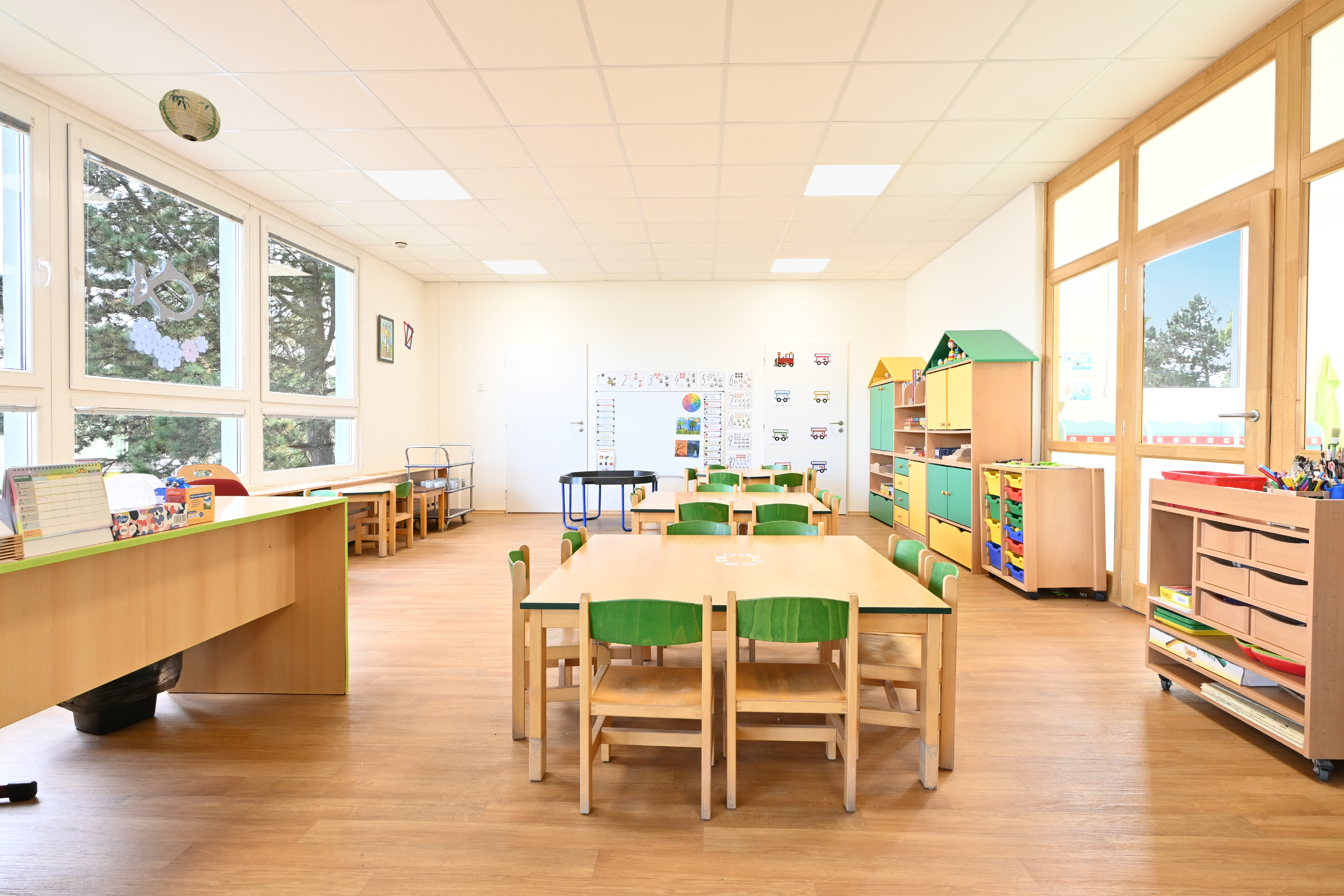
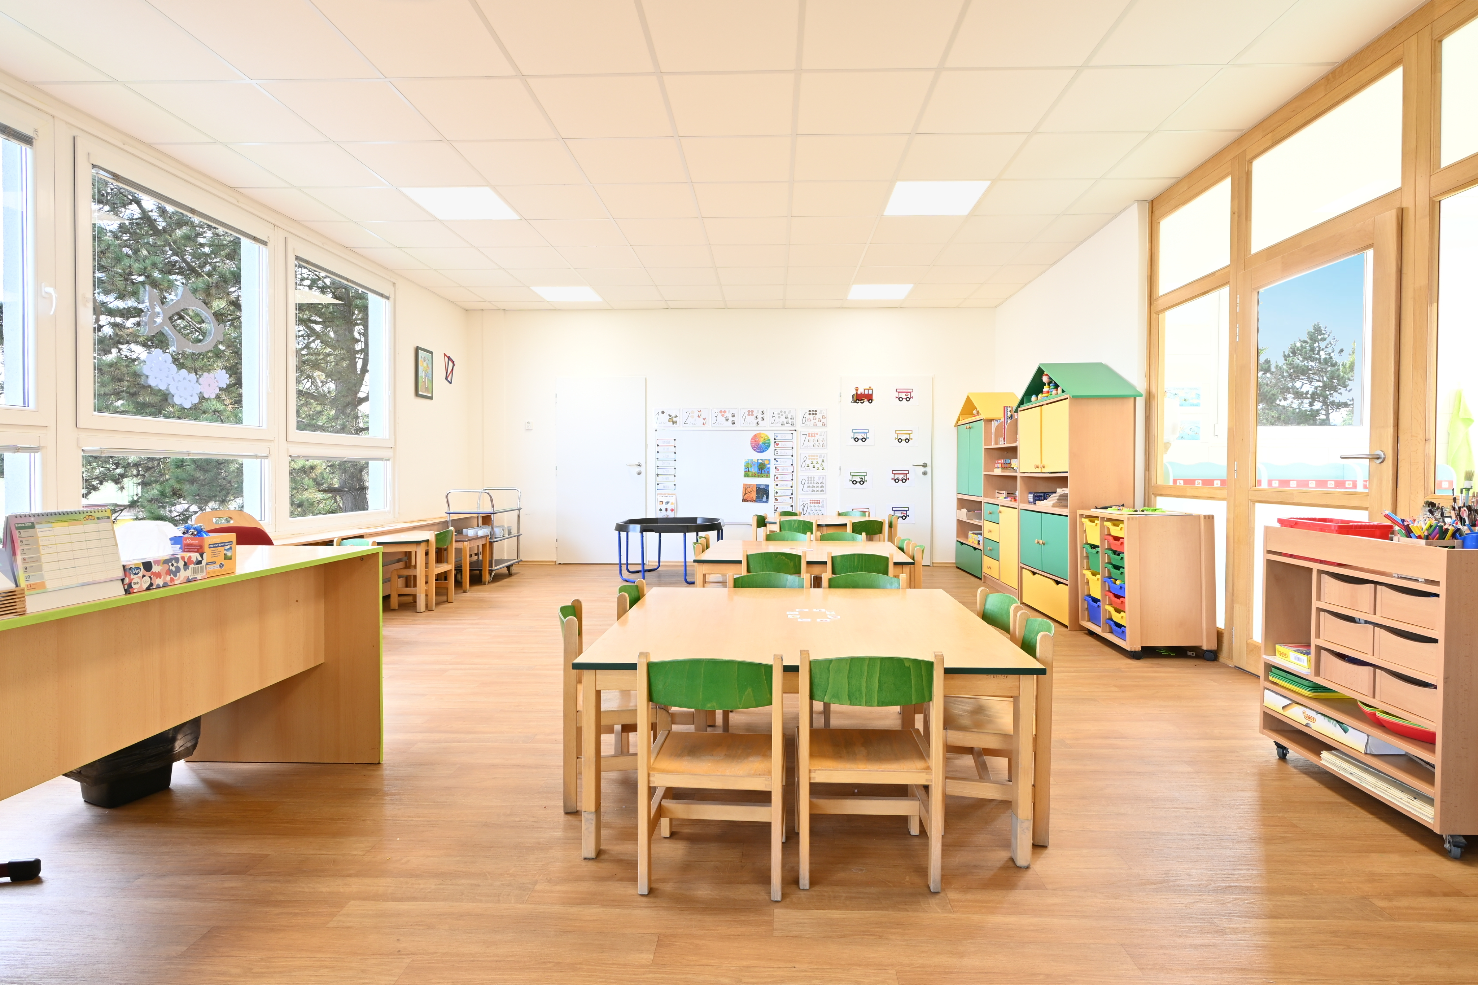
- smoke detector [395,239,408,248]
- paper lantern [159,89,221,142]
